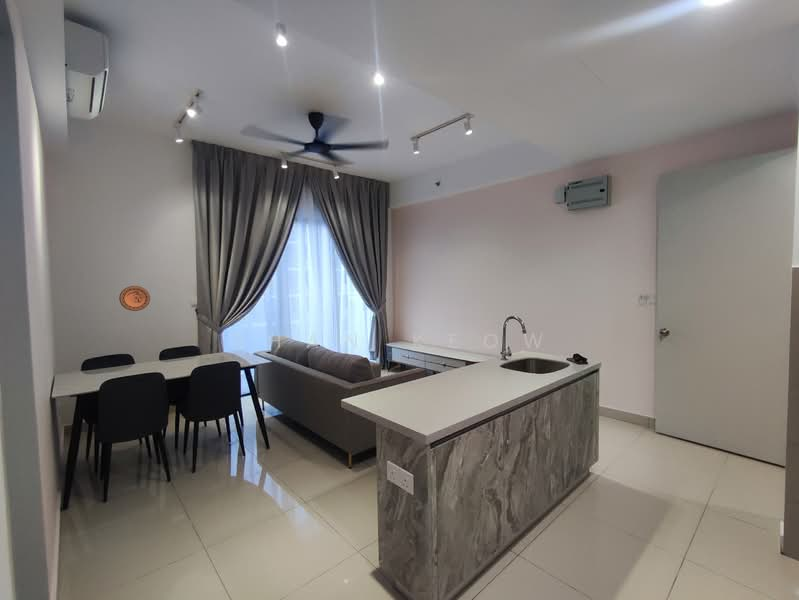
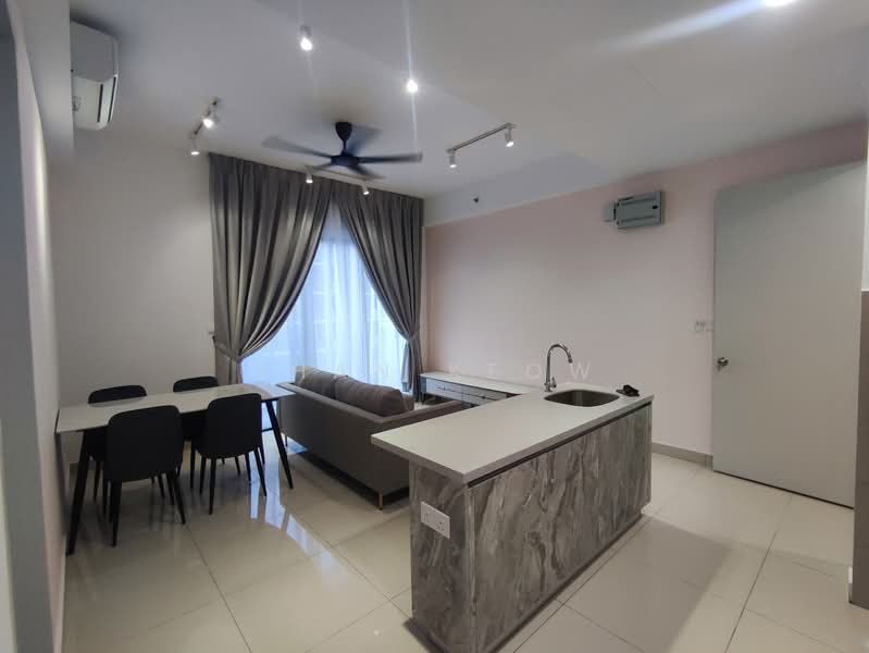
- decorative plate [118,285,151,312]
